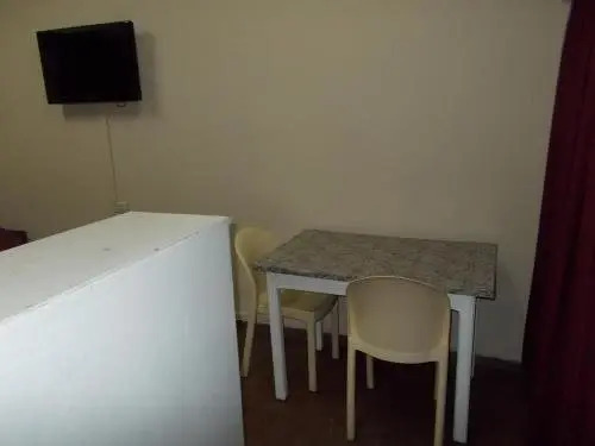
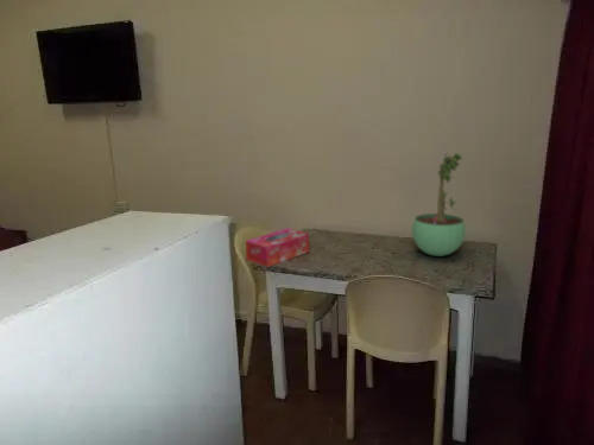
+ potted plant [411,152,467,258]
+ tissue box [245,227,310,268]
